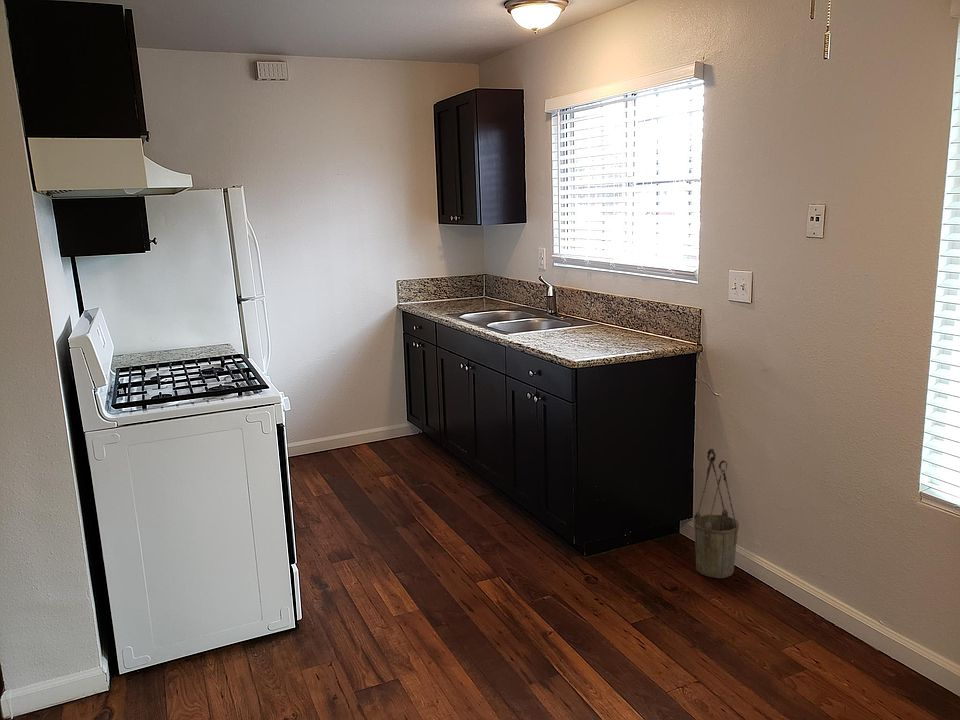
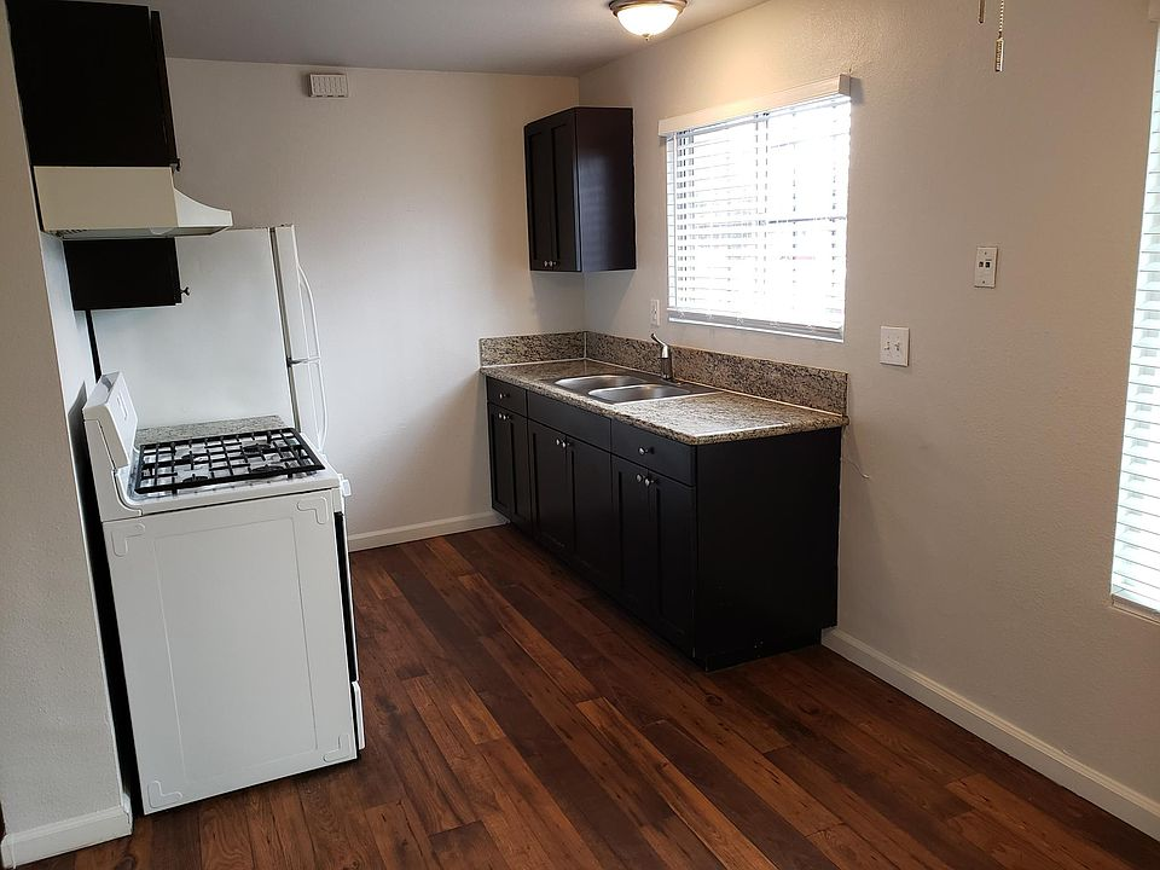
- bucket [692,448,740,579]
